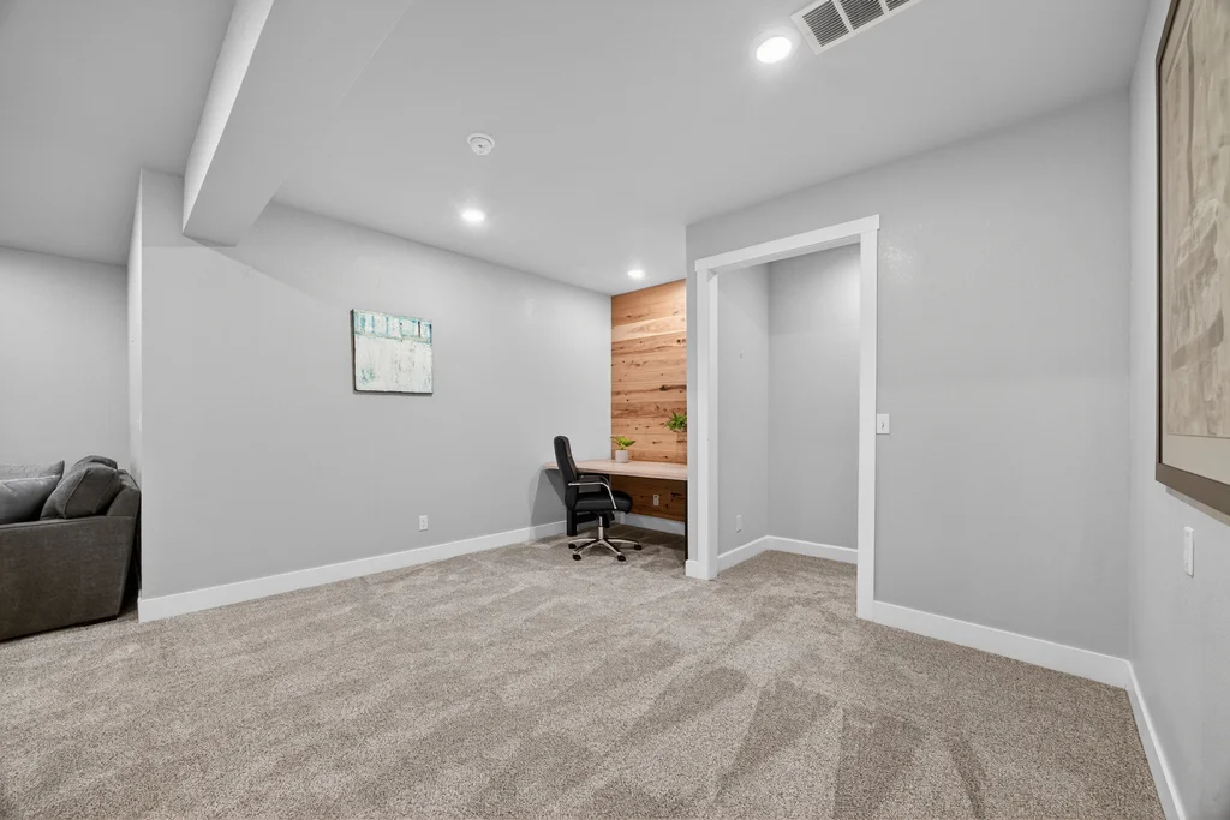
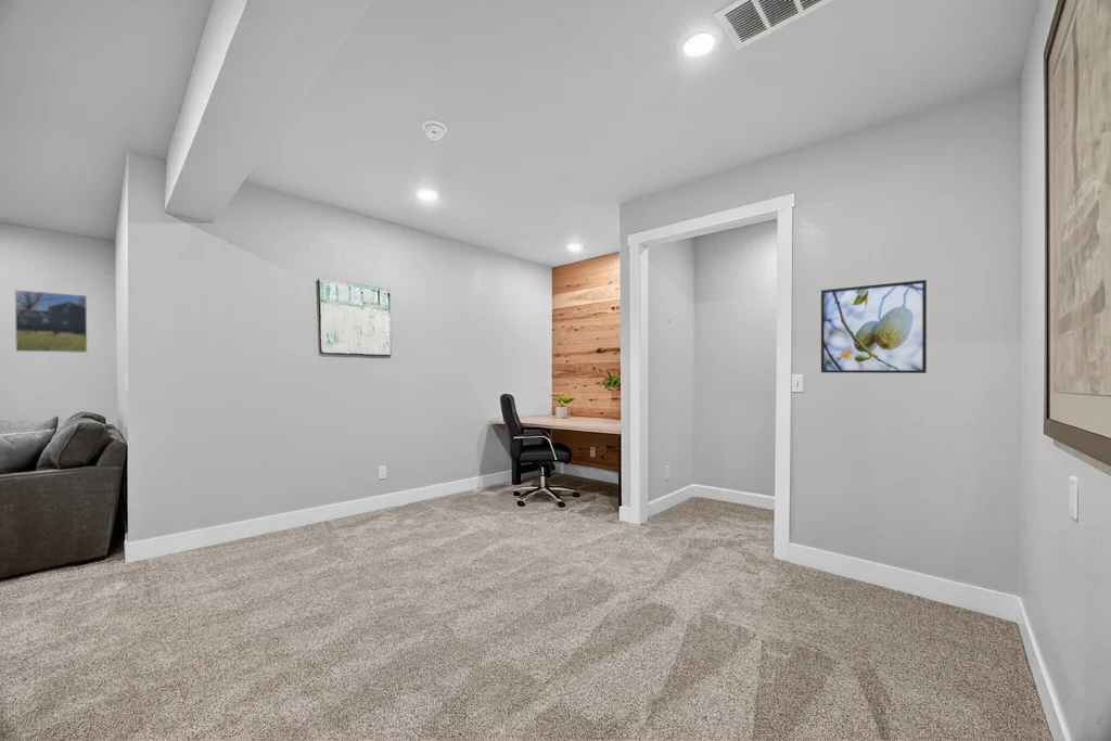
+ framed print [14,289,88,354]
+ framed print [820,279,928,374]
